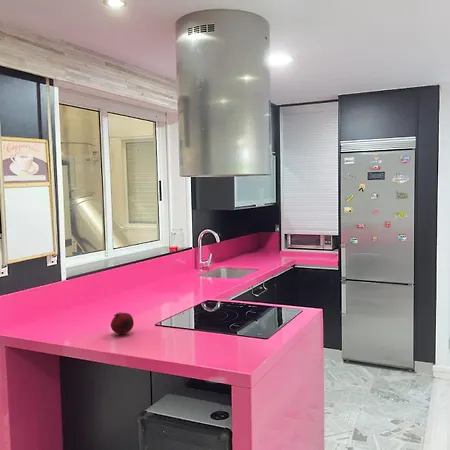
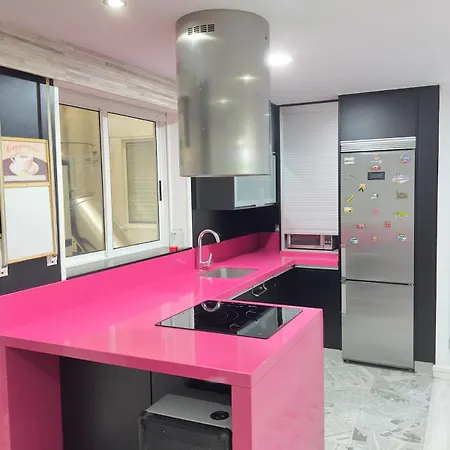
- fruit [110,311,135,335]
